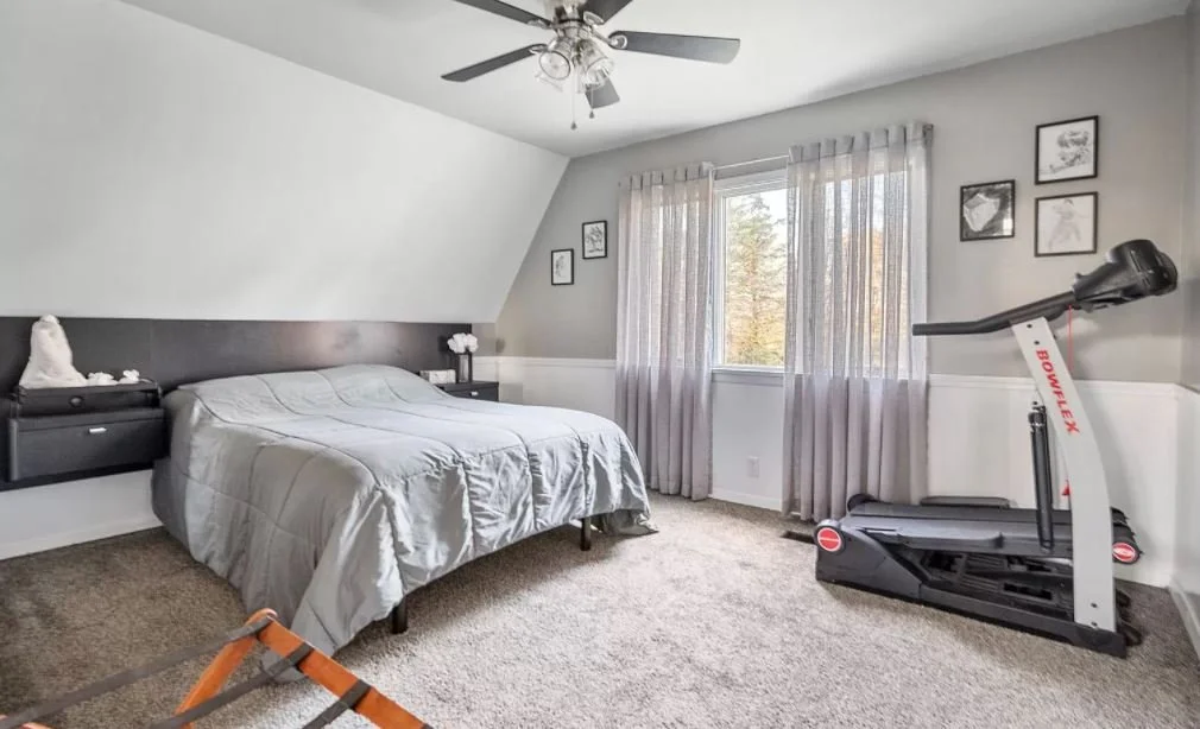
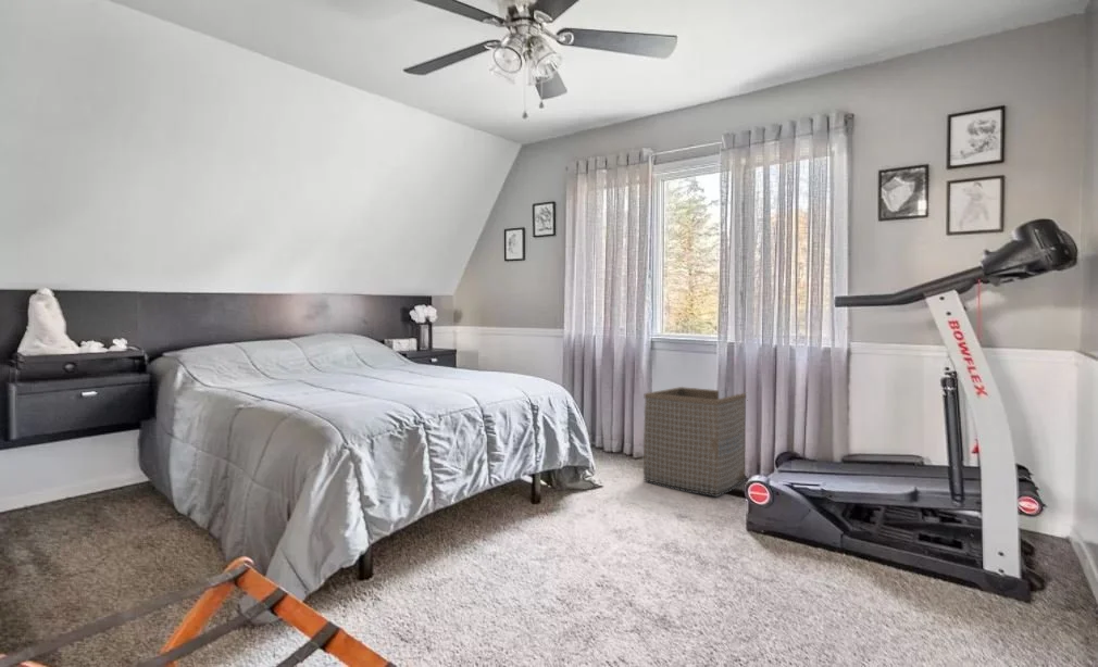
+ laundry basket [641,386,748,496]
